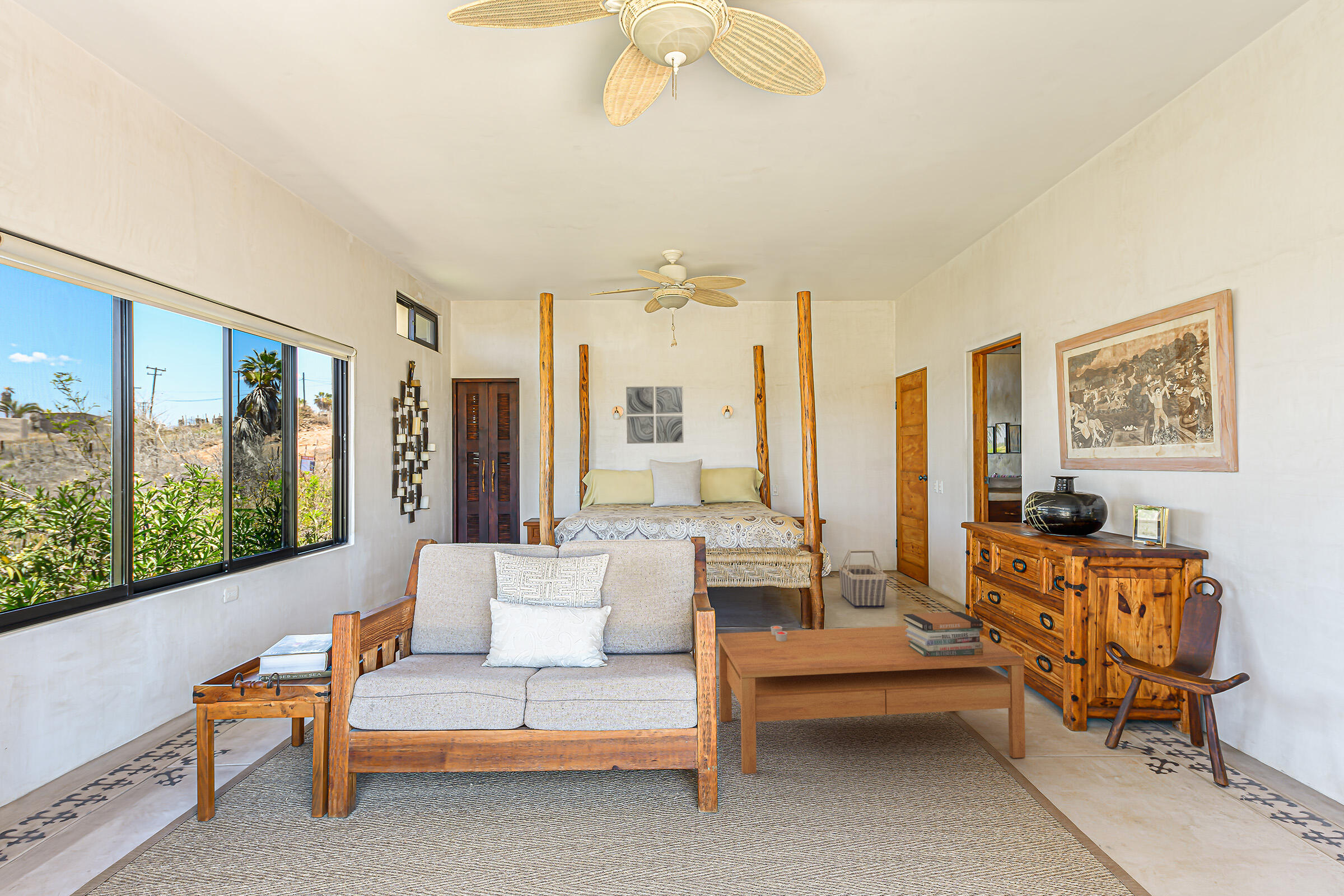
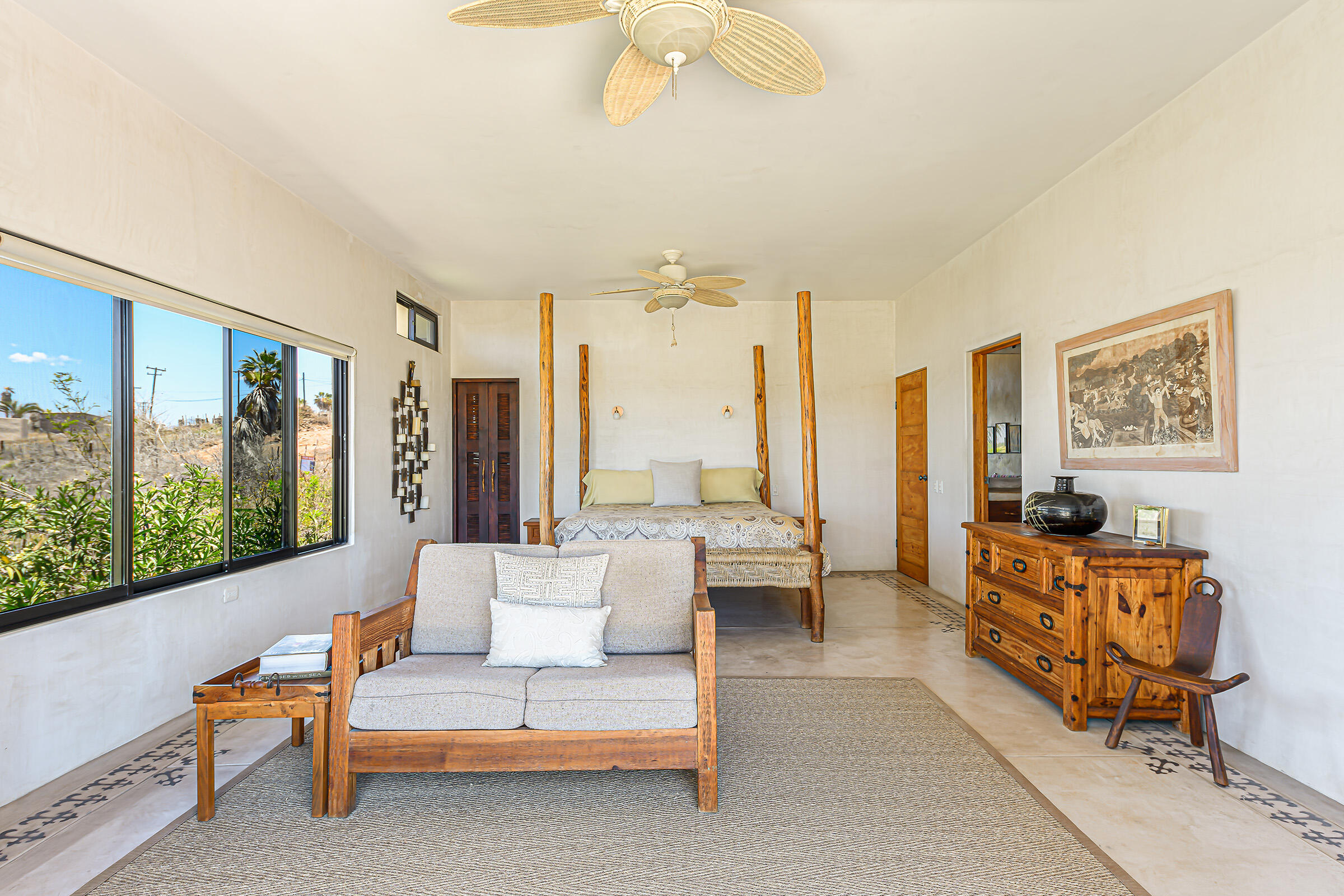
- coffee table [717,626,1026,774]
- candle [770,625,787,641]
- wall art [626,386,684,444]
- basket [838,549,888,609]
- book stack [903,611,983,657]
